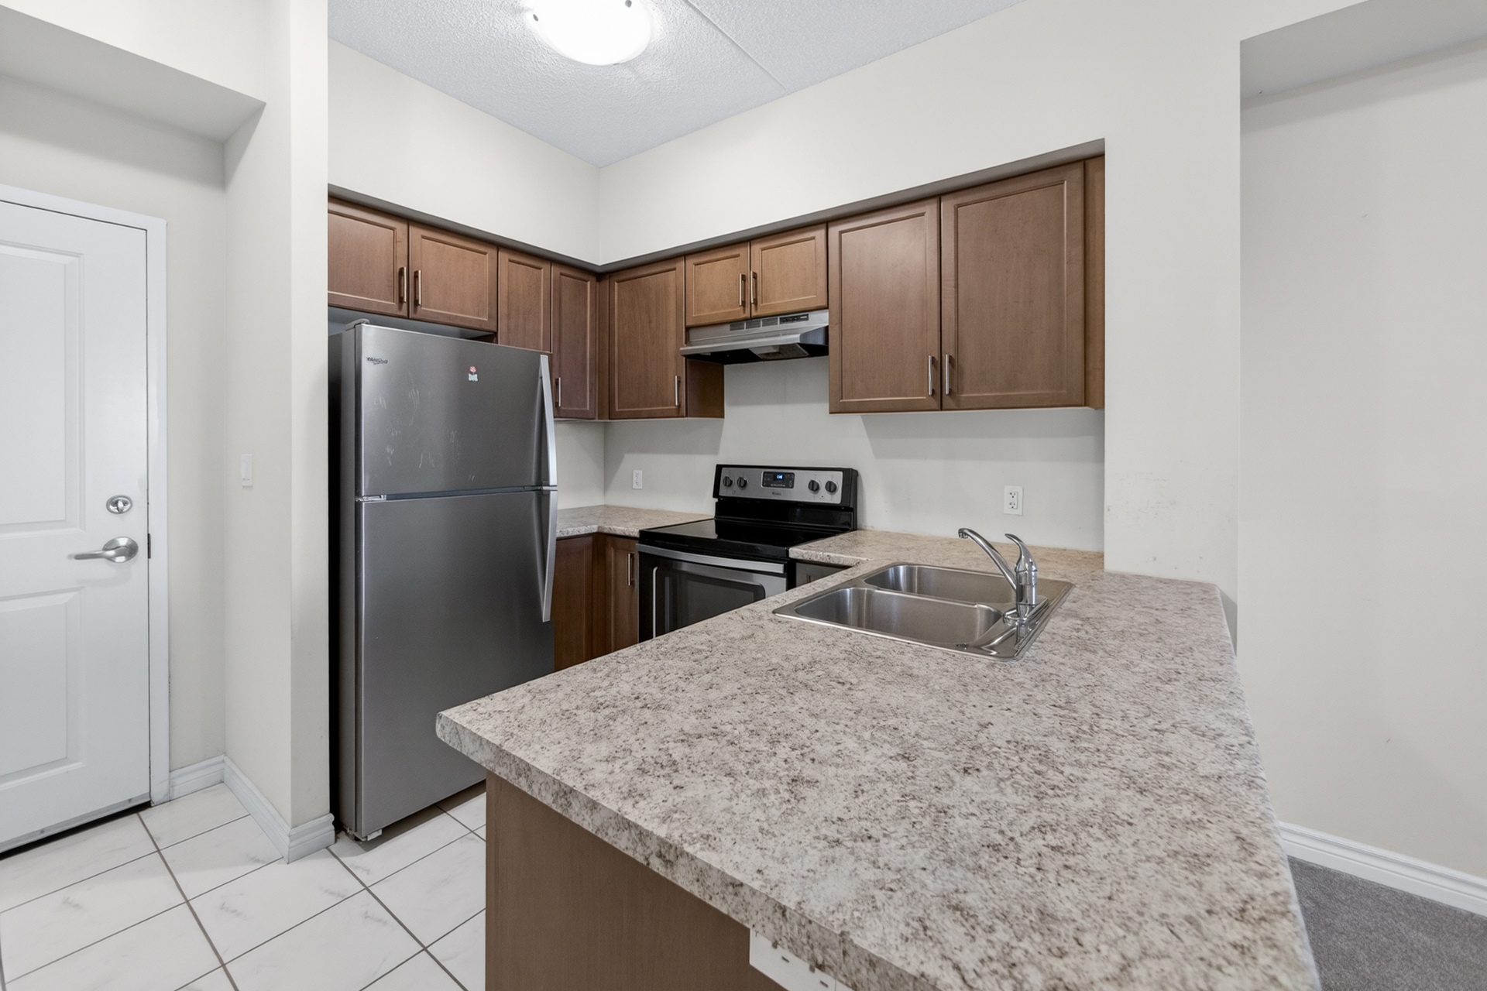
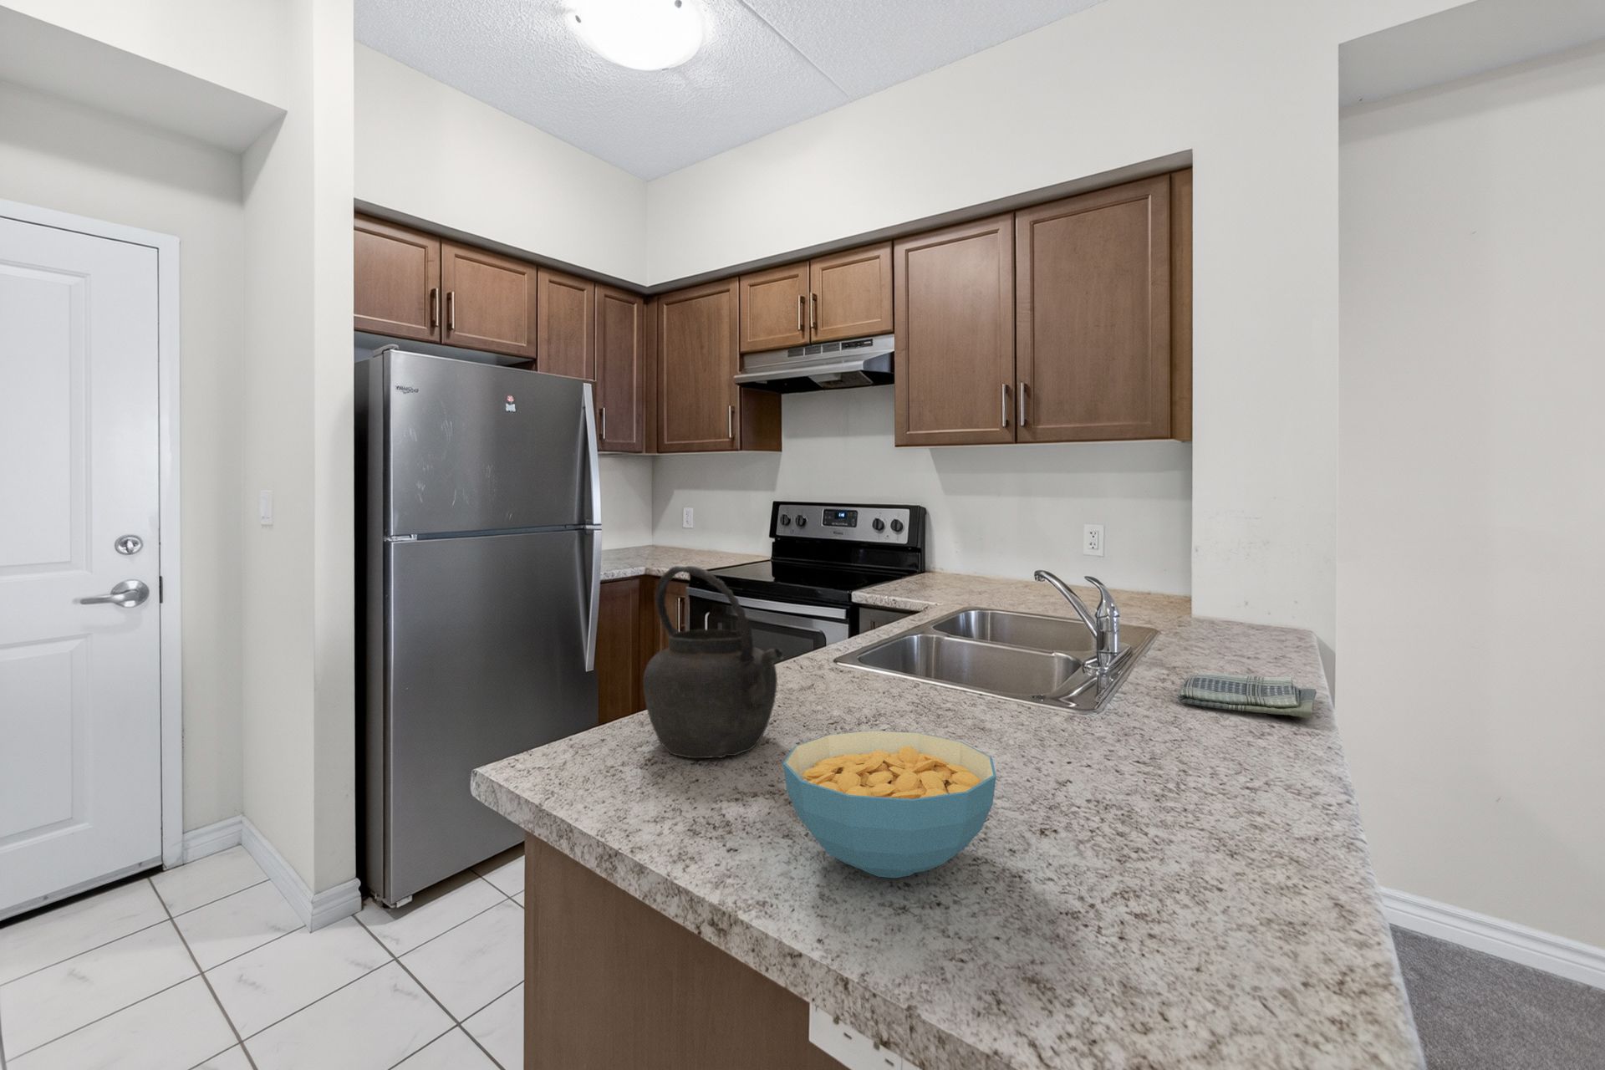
+ kettle [642,565,785,760]
+ dish towel [1177,672,1317,720]
+ cereal bowl [782,730,997,879]
